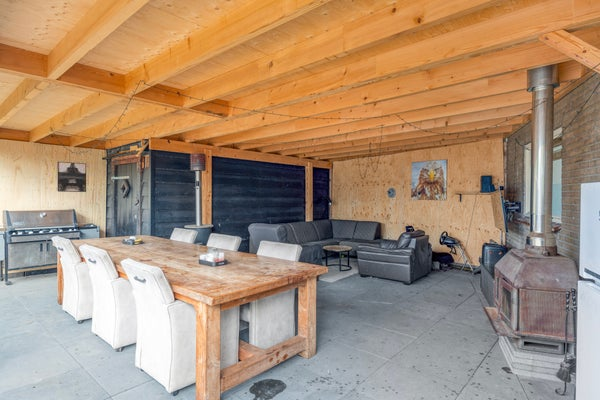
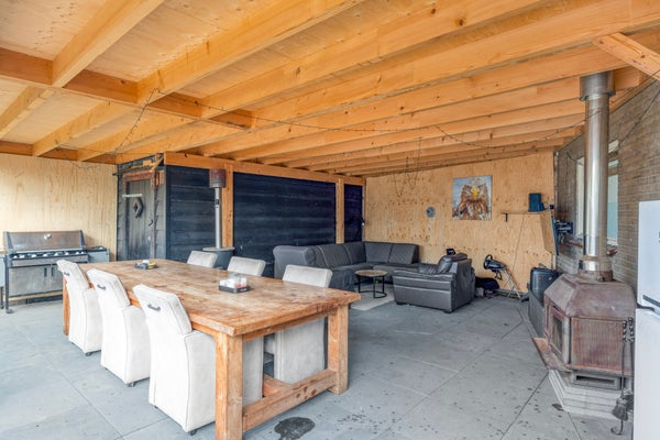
- wall art [57,161,87,193]
